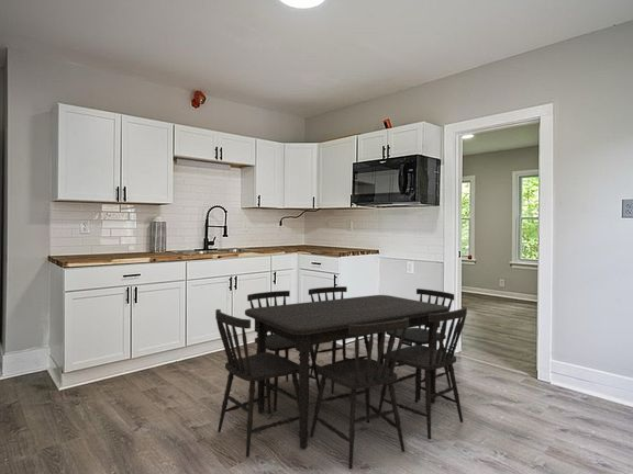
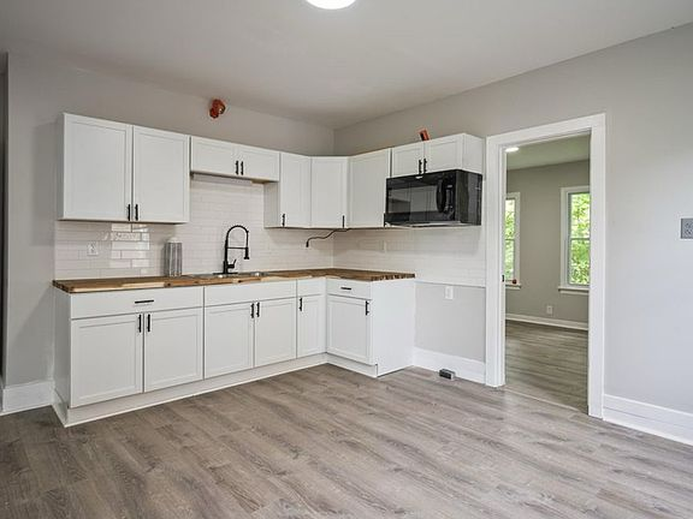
- dining table [214,285,468,470]
